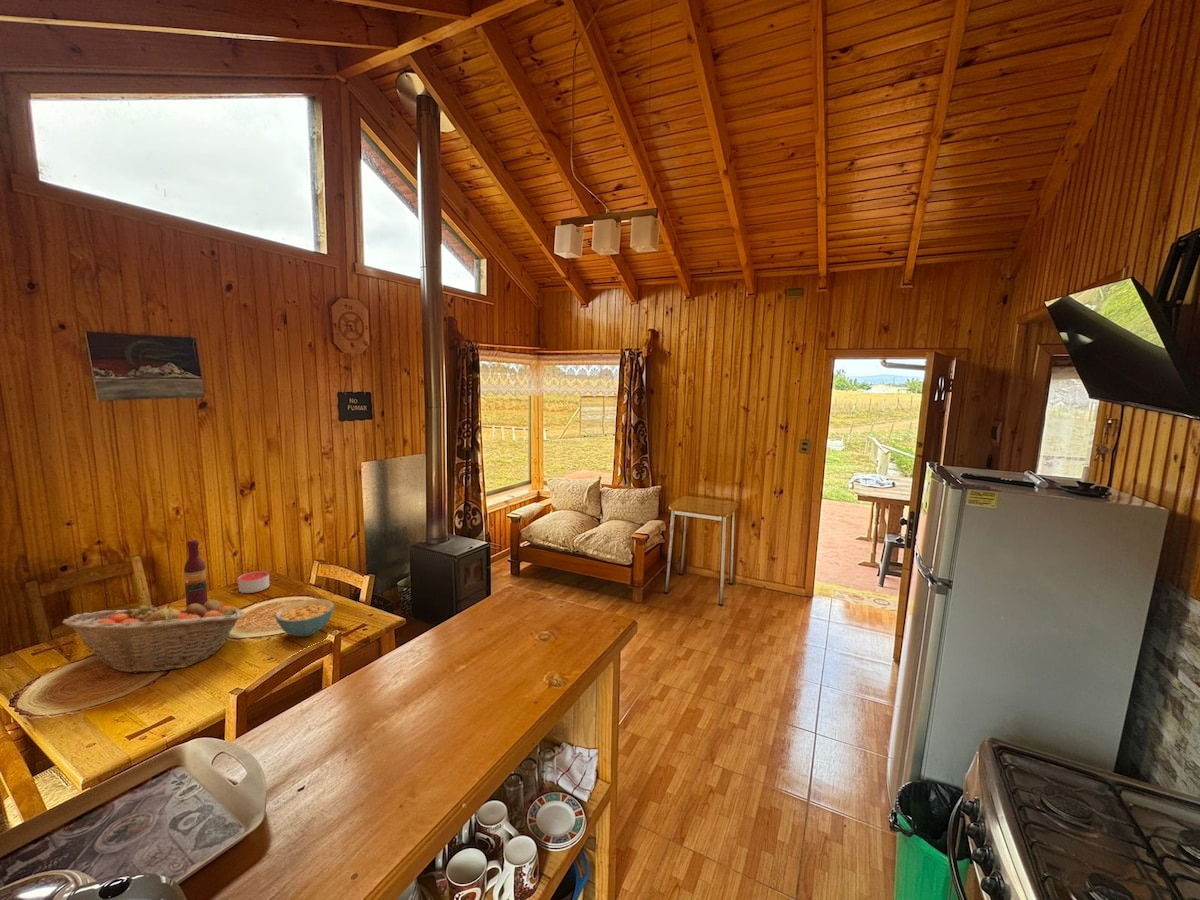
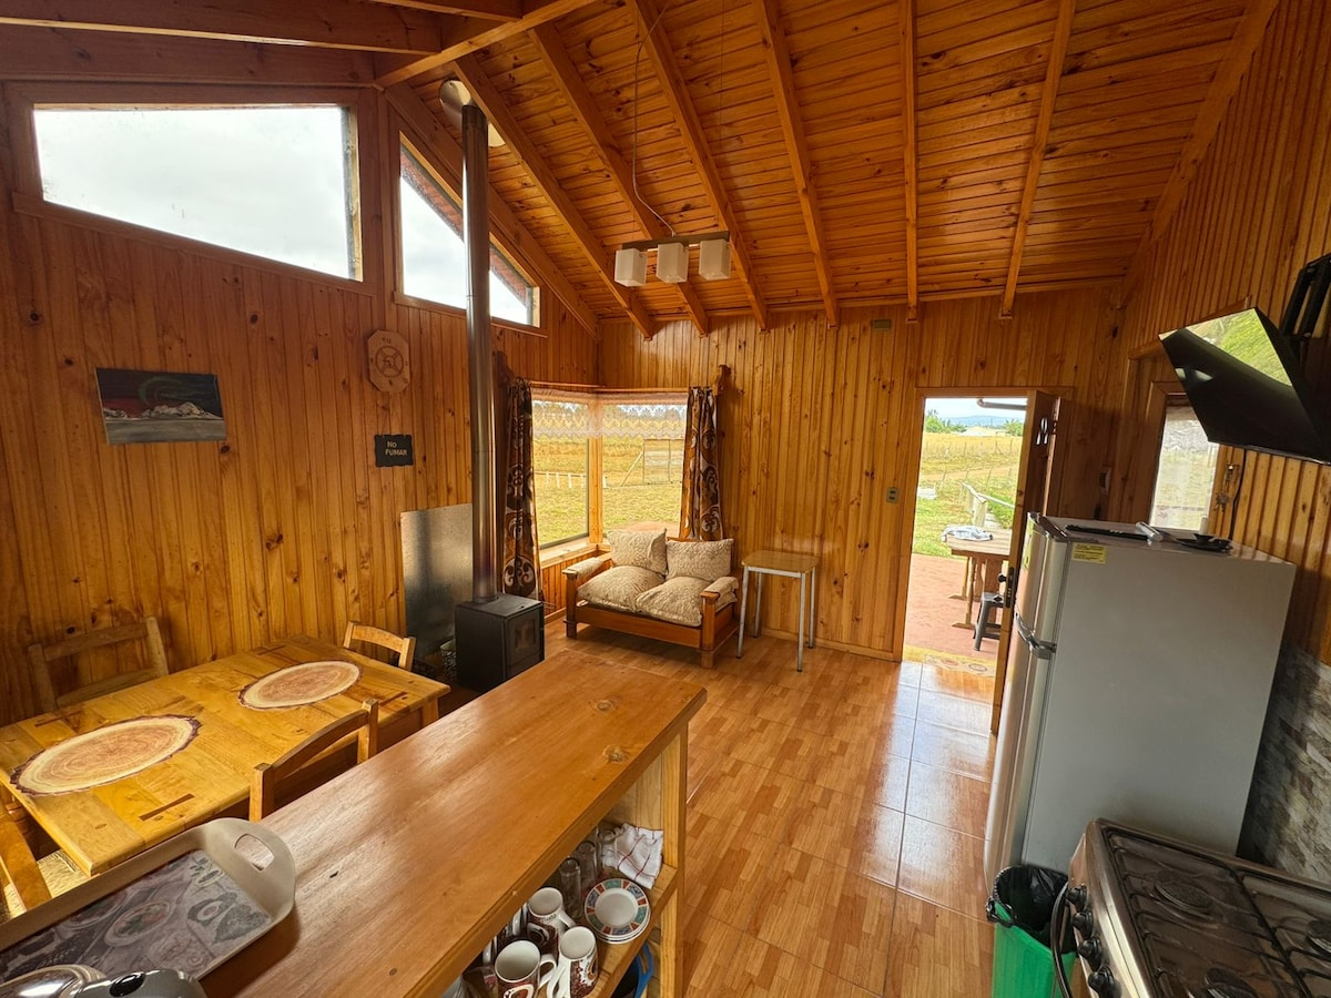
- cereal bowl [274,598,335,637]
- candle [237,570,270,594]
- wine bottle [183,539,208,608]
- fruit basket [61,597,245,674]
